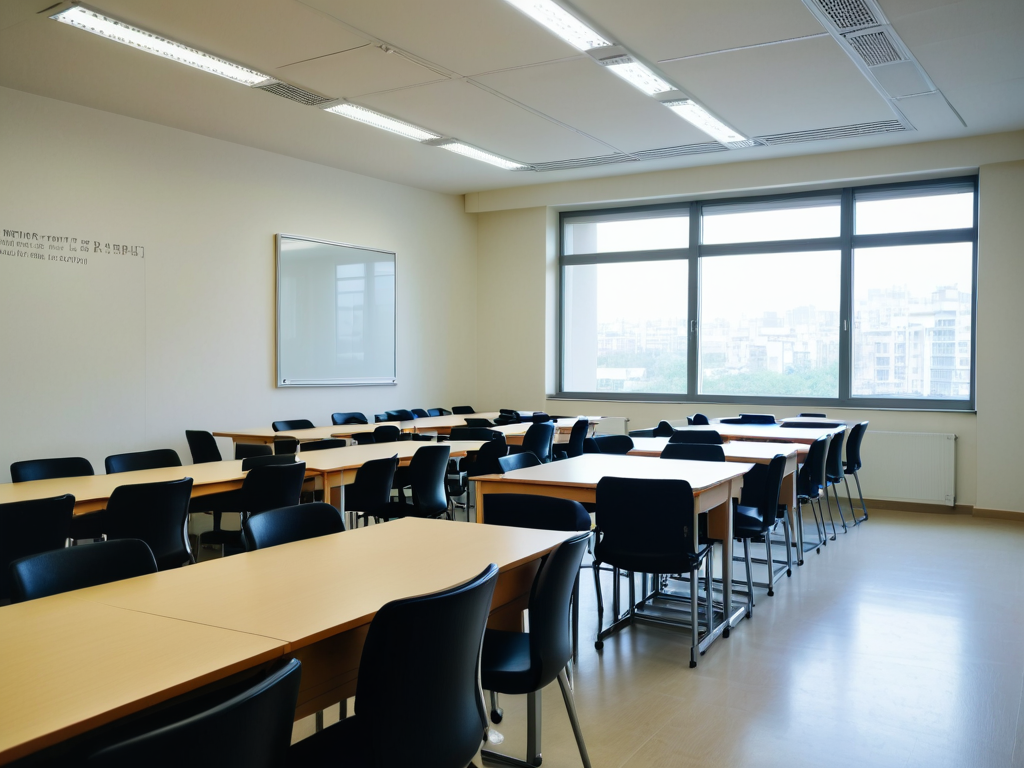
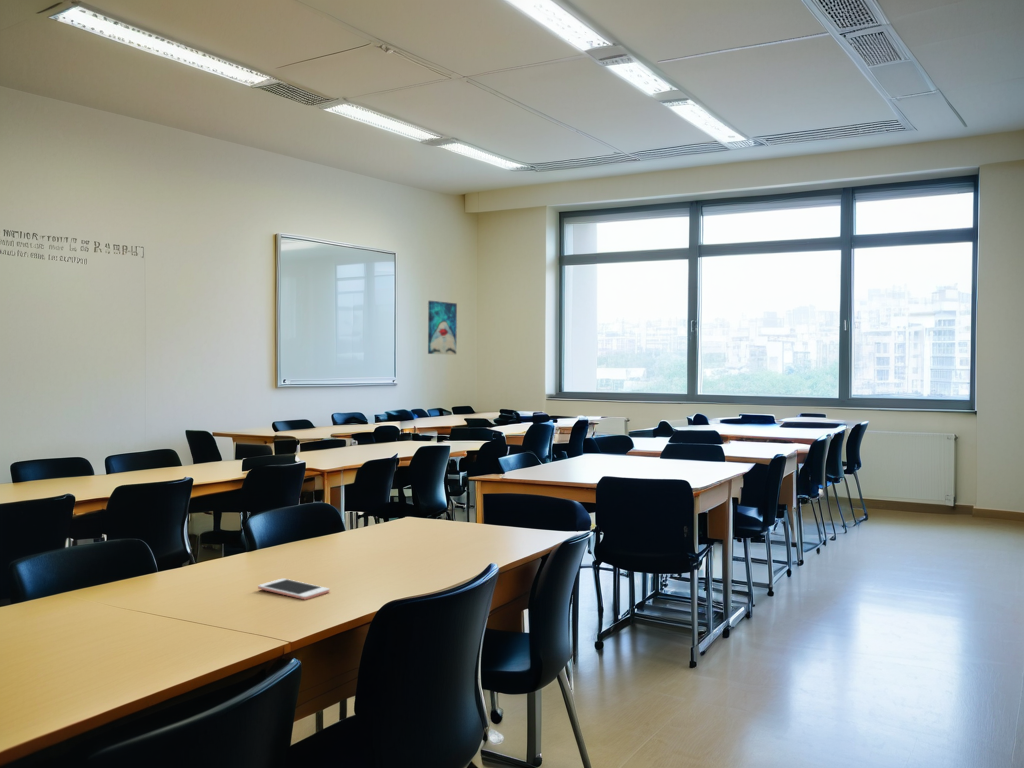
+ wall art [427,300,458,356]
+ cell phone [257,578,331,601]
